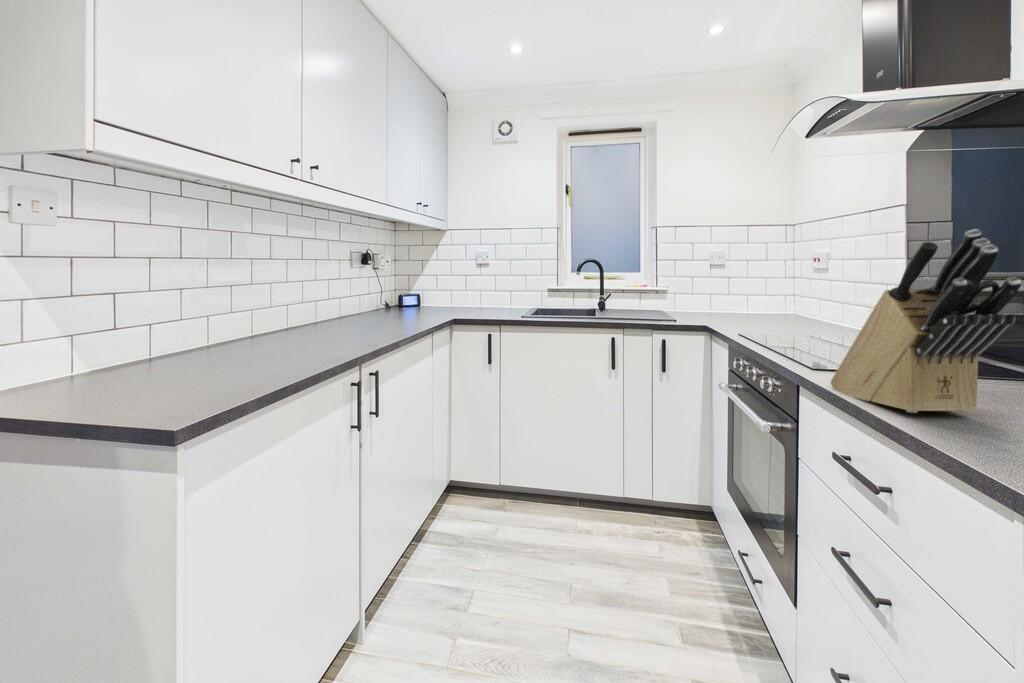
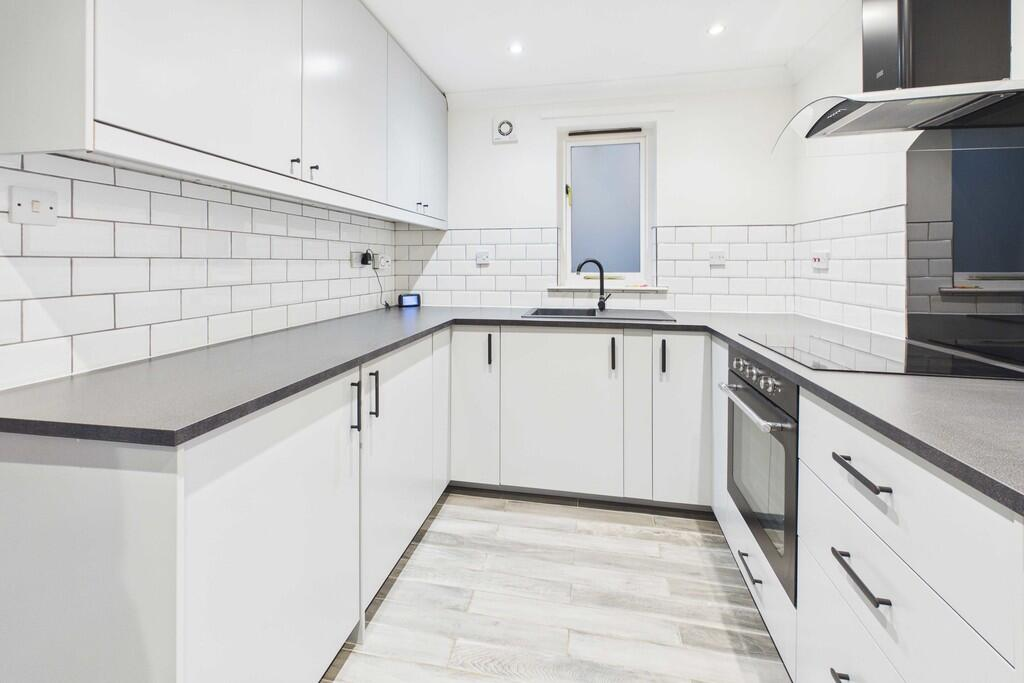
- knife block [830,228,1023,414]
